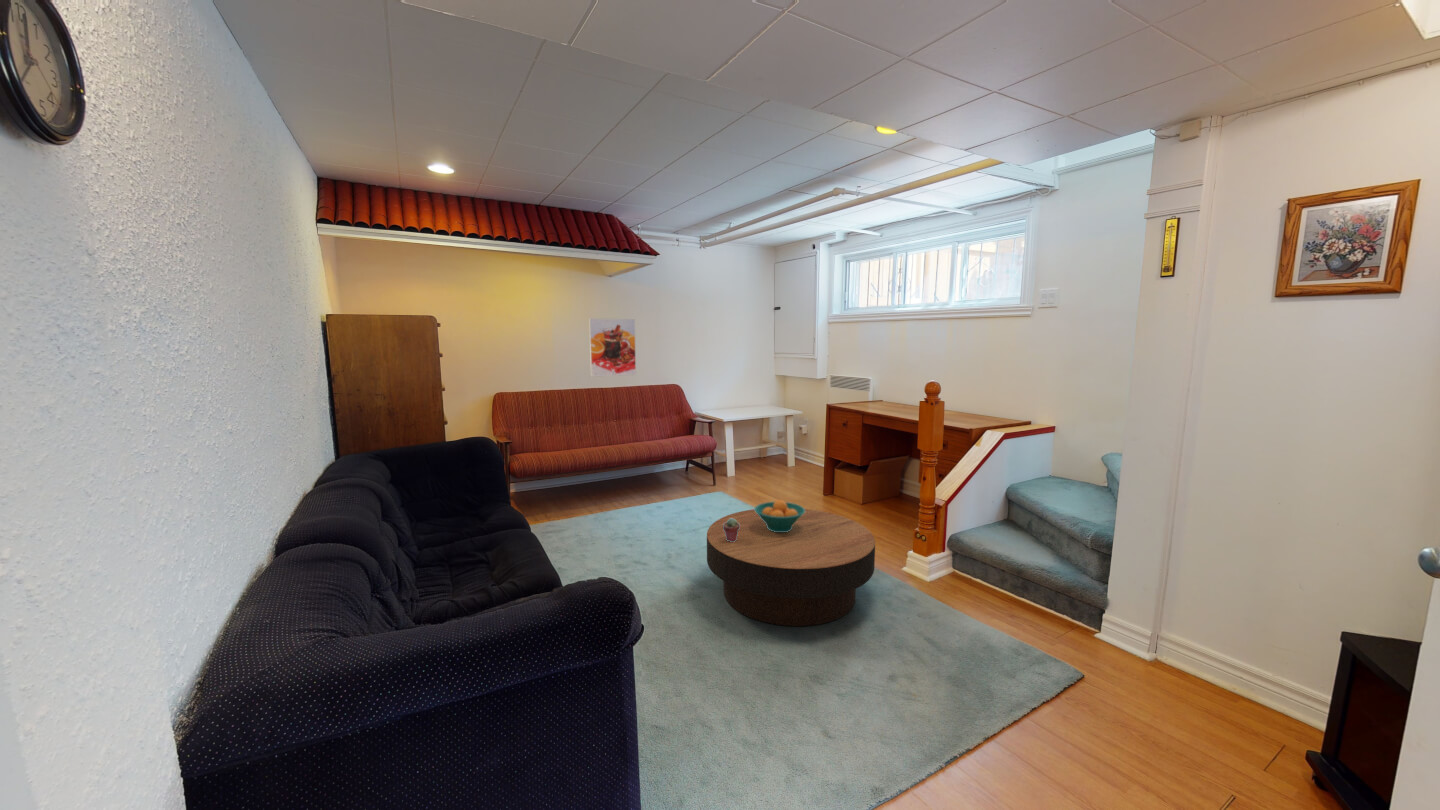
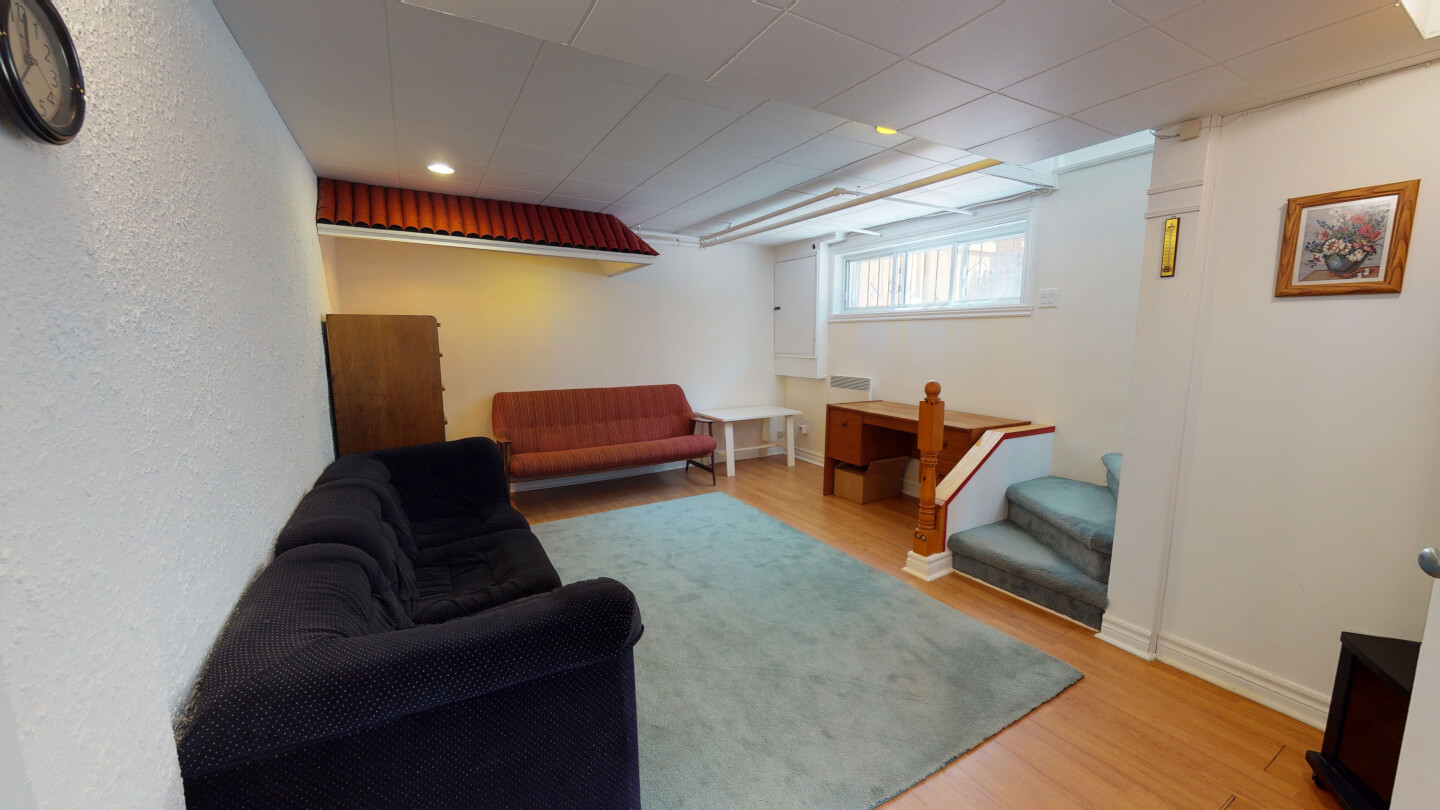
- fruit bowl [754,499,806,532]
- coffee table [706,508,876,627]
- potted succulent [723,518,740,542]
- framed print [588,317,637,378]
